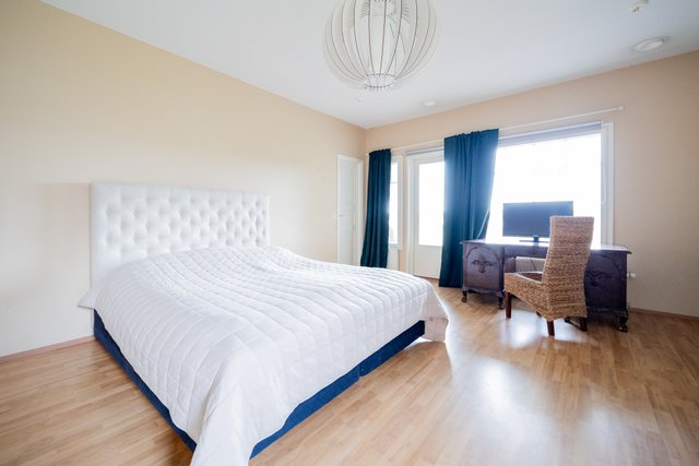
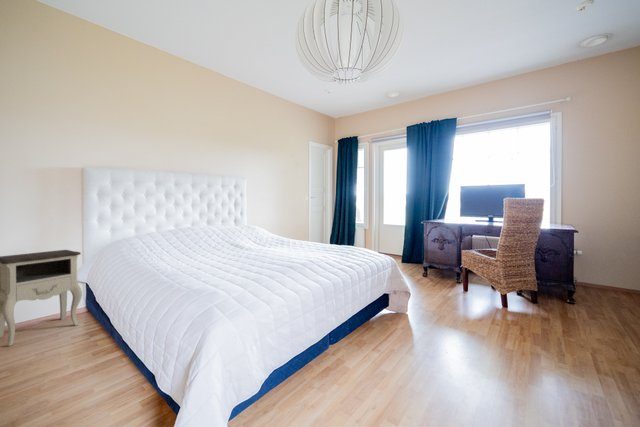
+ nightstand [0,249,83,347]
